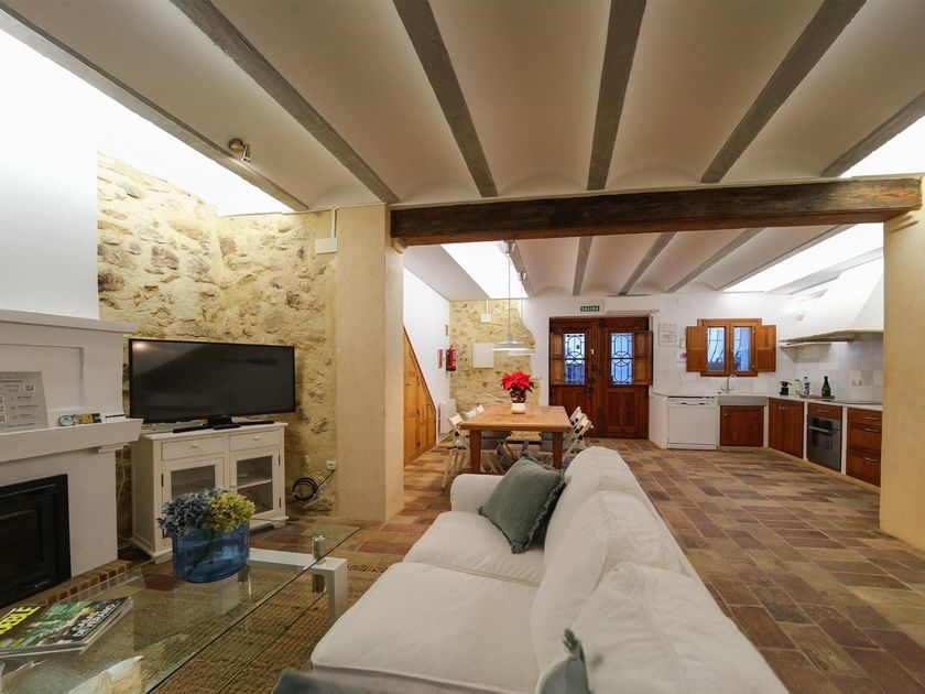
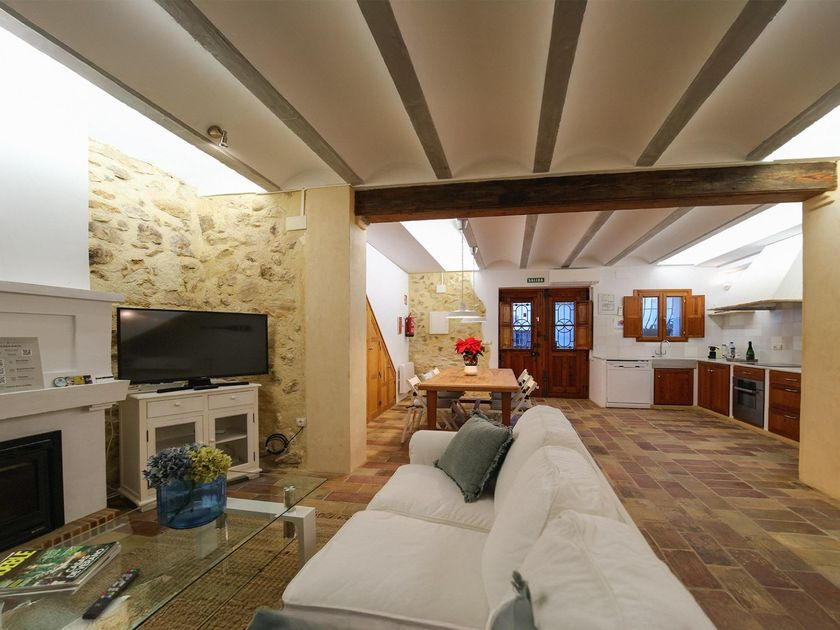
+ remote control [81,567,141,621]
